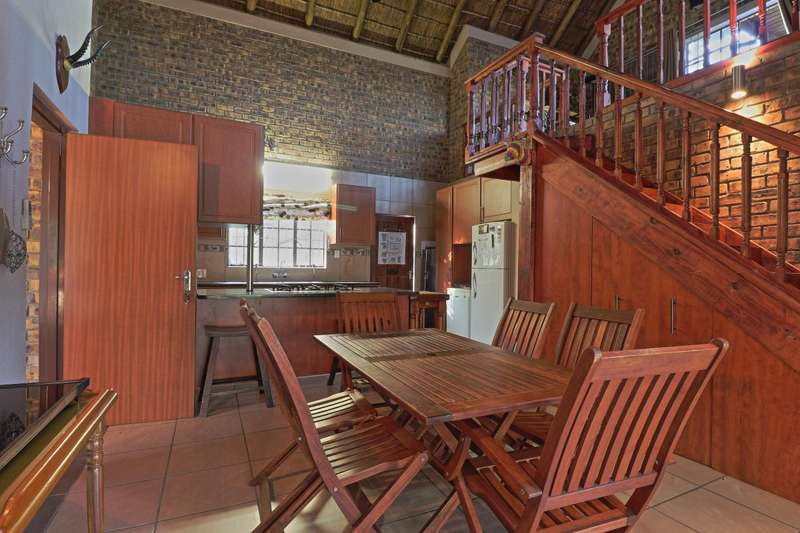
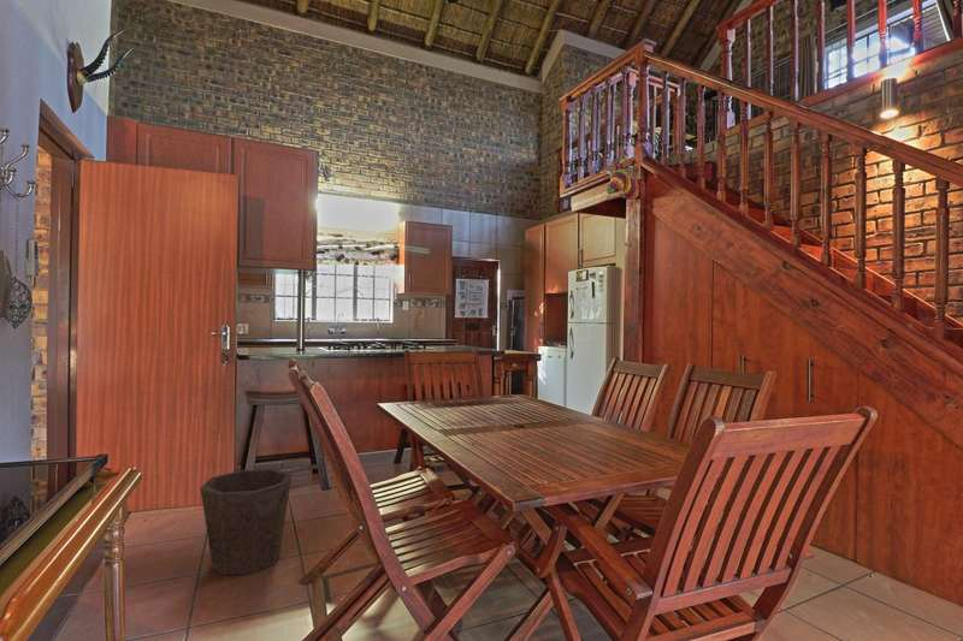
+ waste bin [200,468,294,576]
